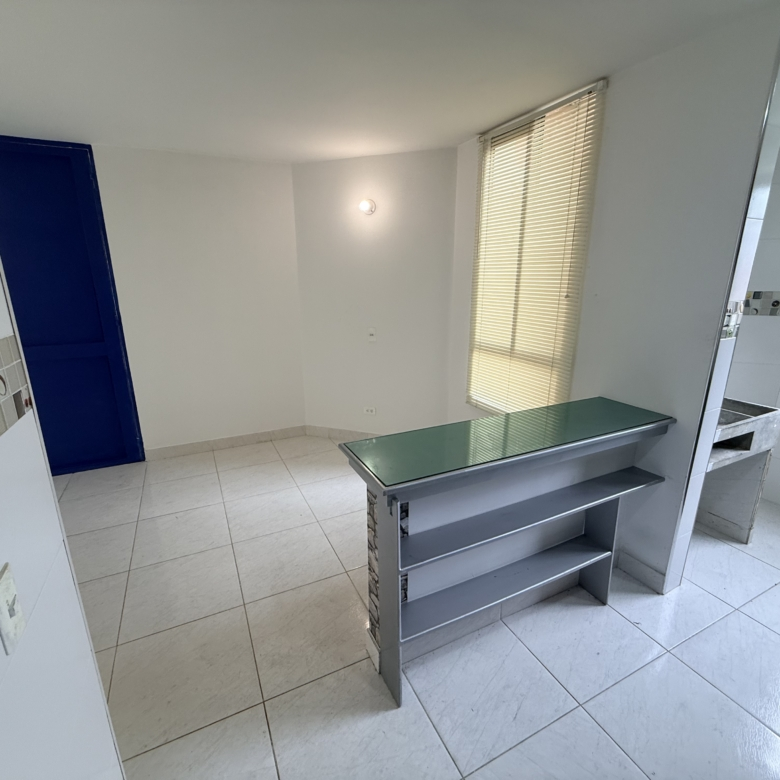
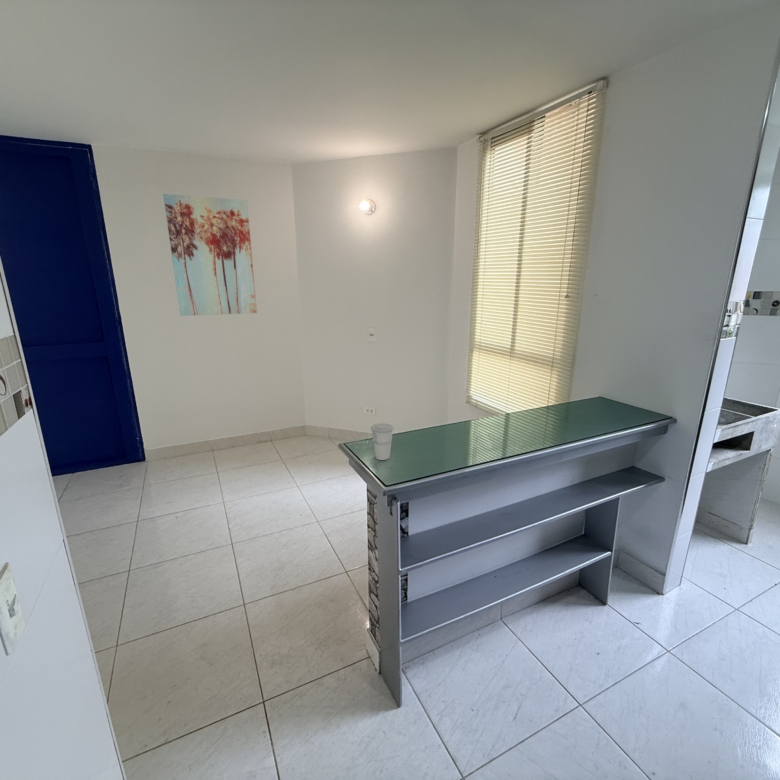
+ wall art [162,193,258,317]
+ cup [370,422,395,461]
